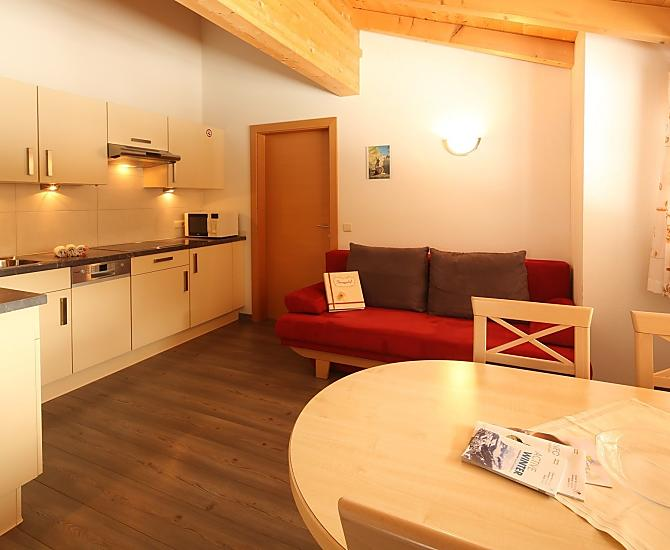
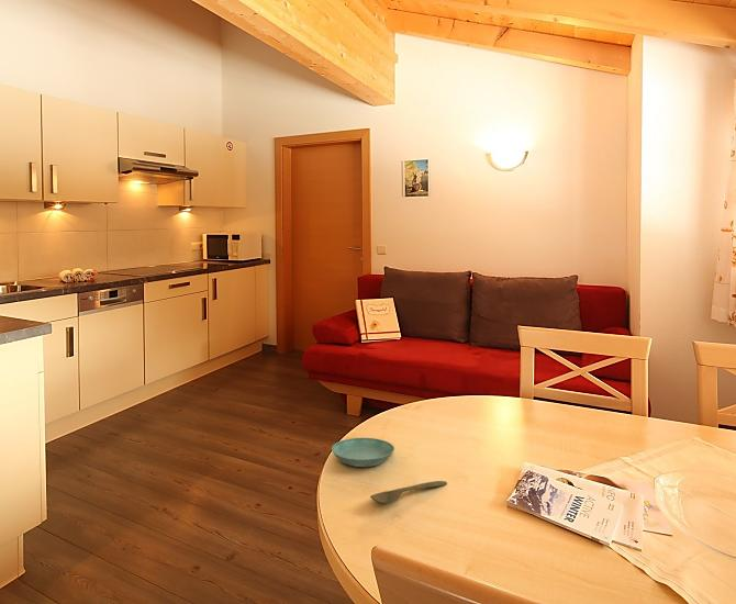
+ saucer [331,437,395,468]
+ spoon [369,480,448,506]
